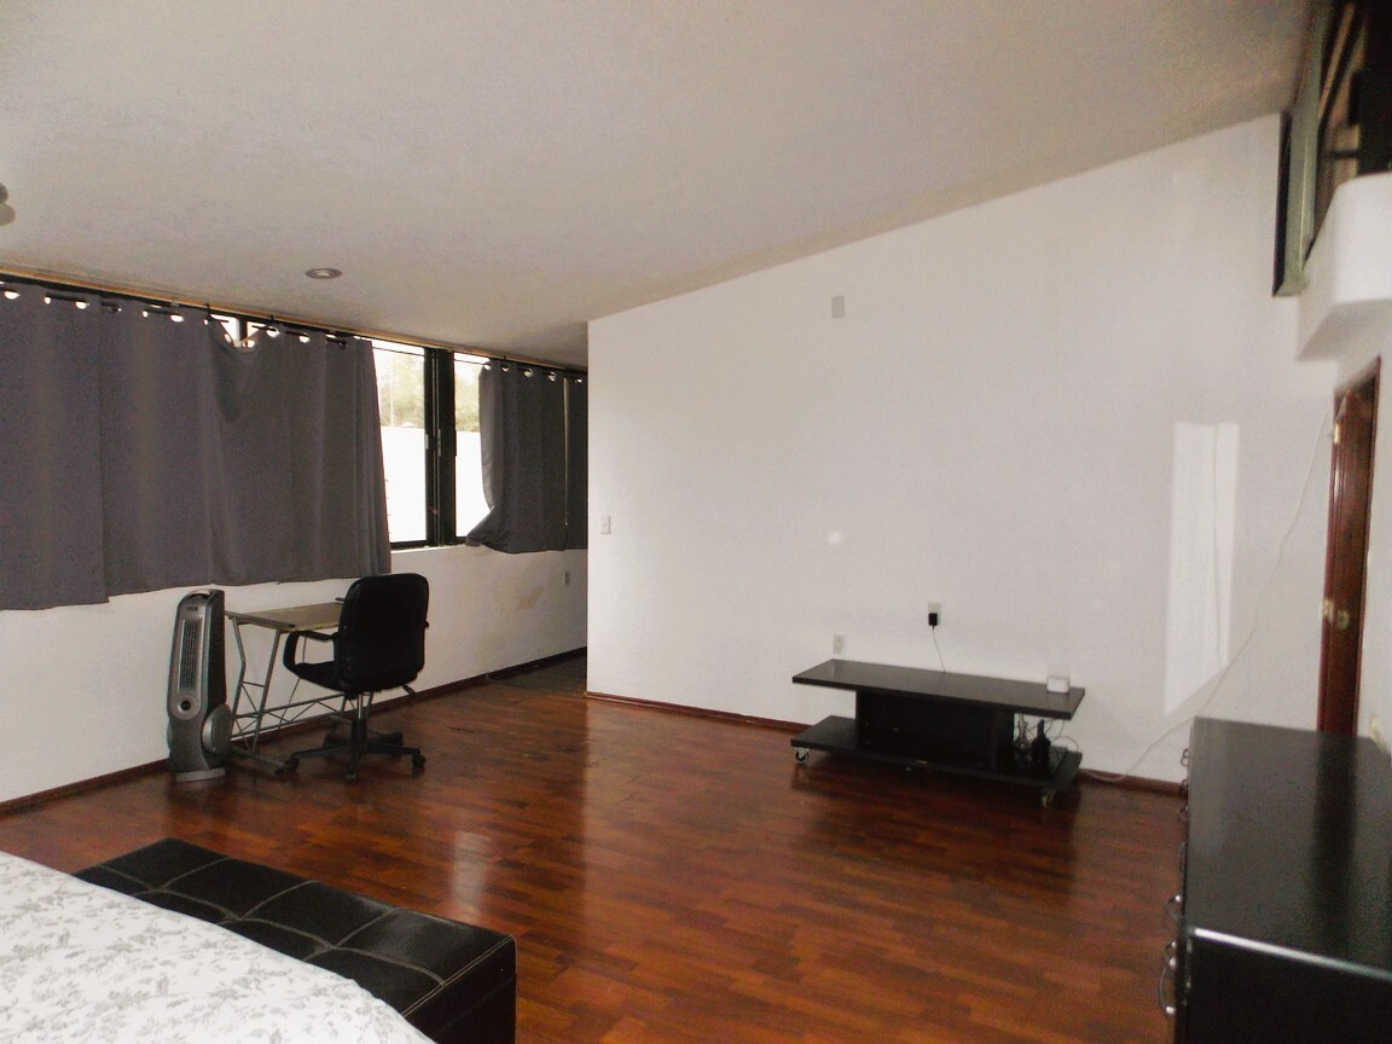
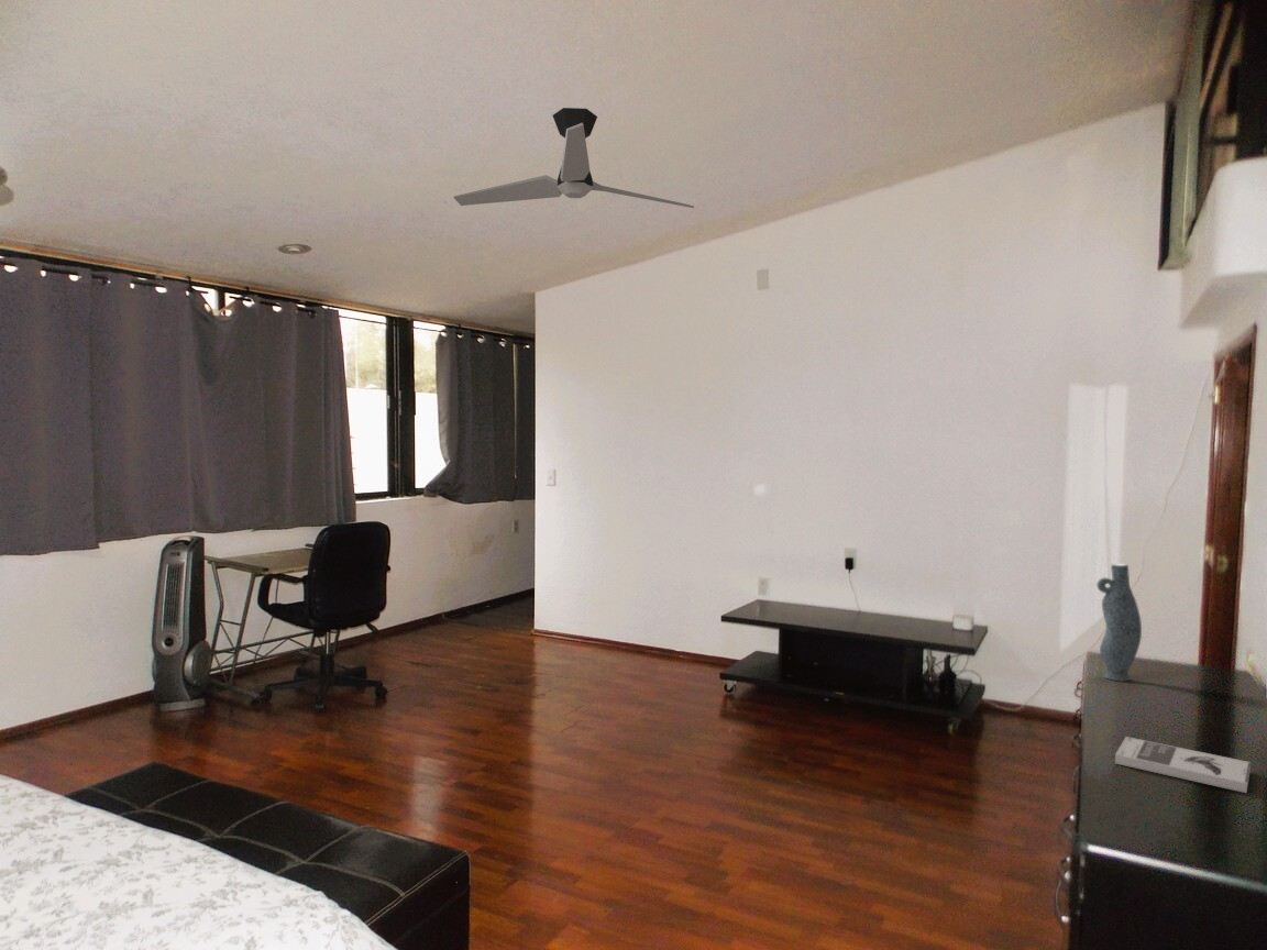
+ book [1114,736,1252,794]
+ vase [1095,563,1143,682]
+ ceiling fan [453,107,695,209]
